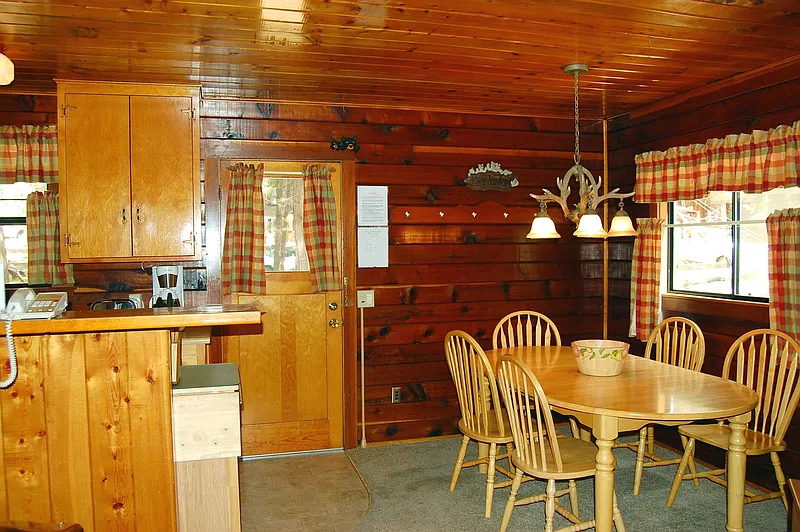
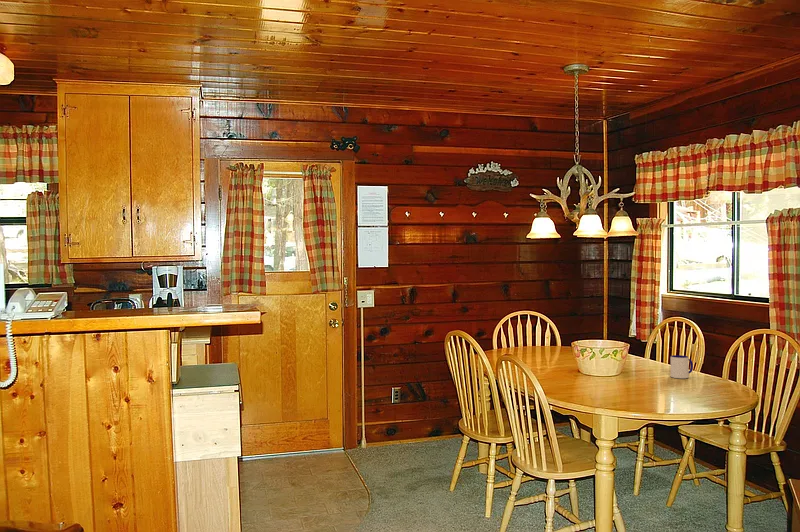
+ mug [670,354,694,379]
